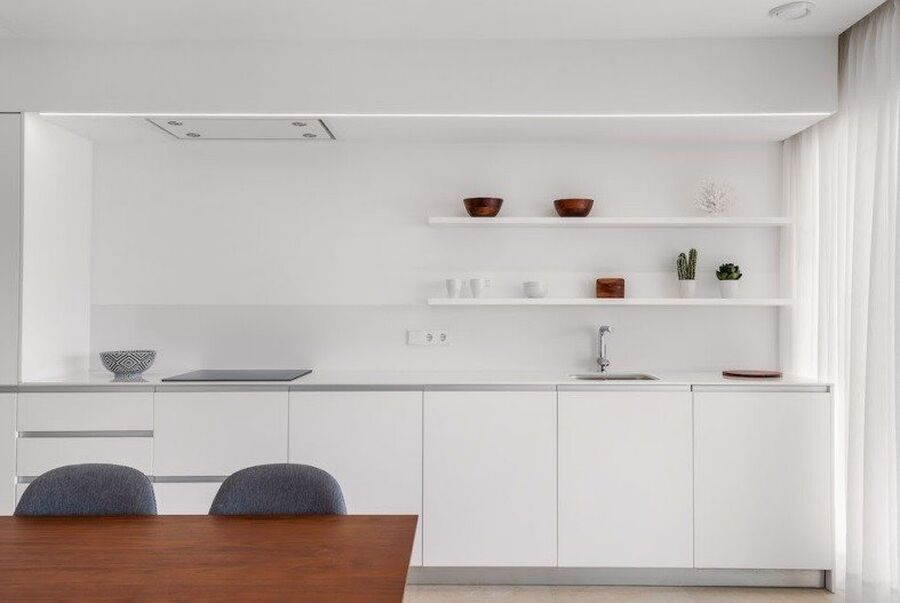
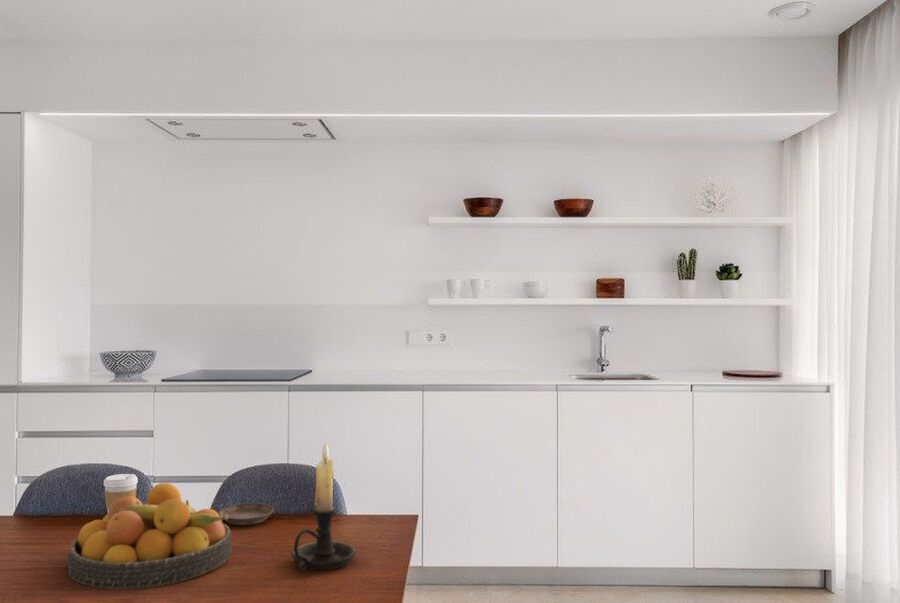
+ candle holder [291,440,358,574]
+ saucer [218,502,275,526]
+ coffee cup [103,473,139,514]
+ fruit bowl [67,482,232,591]
